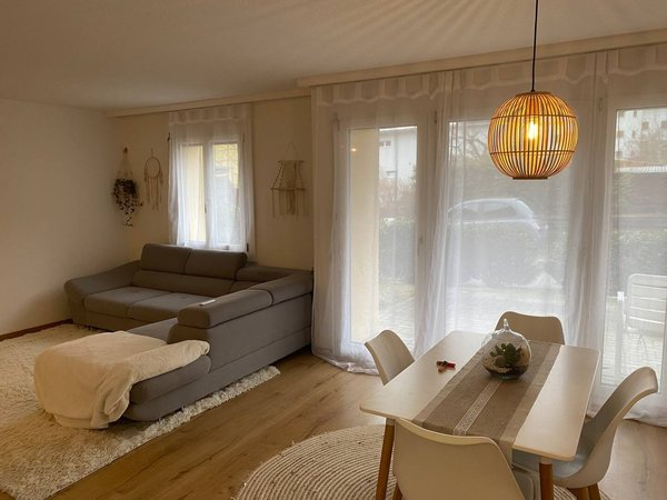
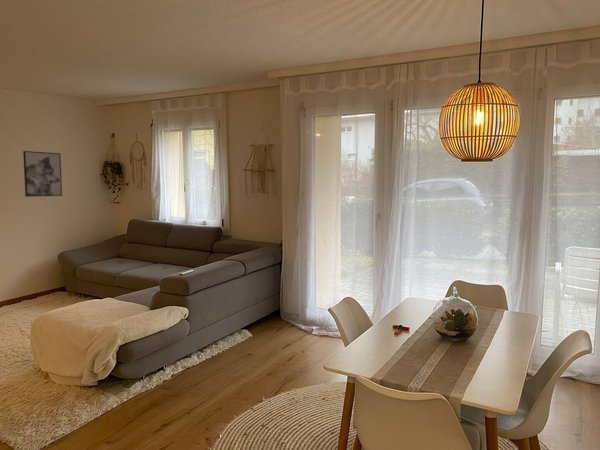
+ wall art [22,150,63,198]
